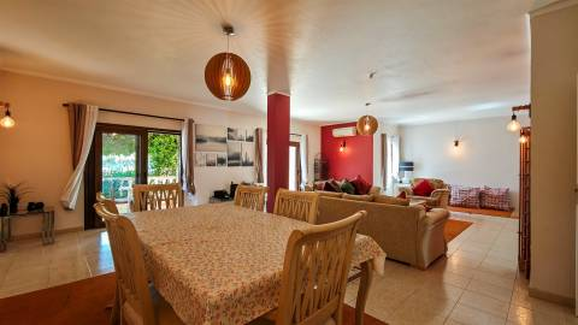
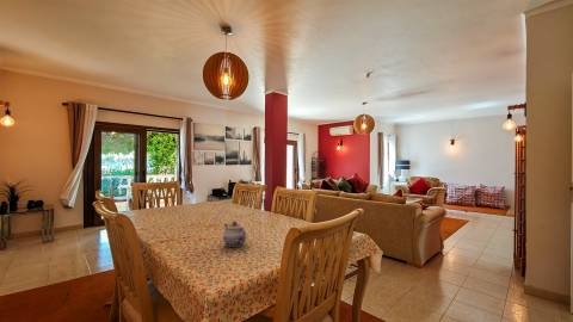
+ teapot [222,221,247,248]
